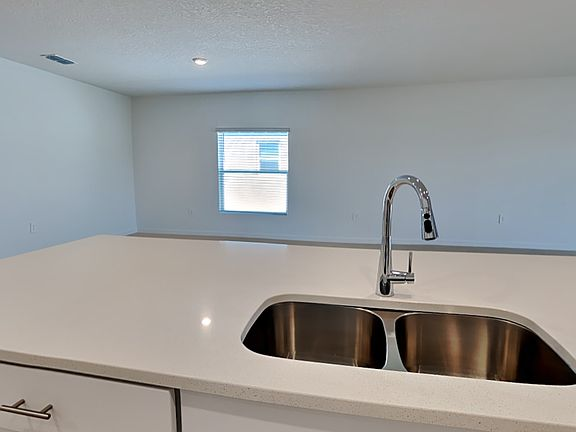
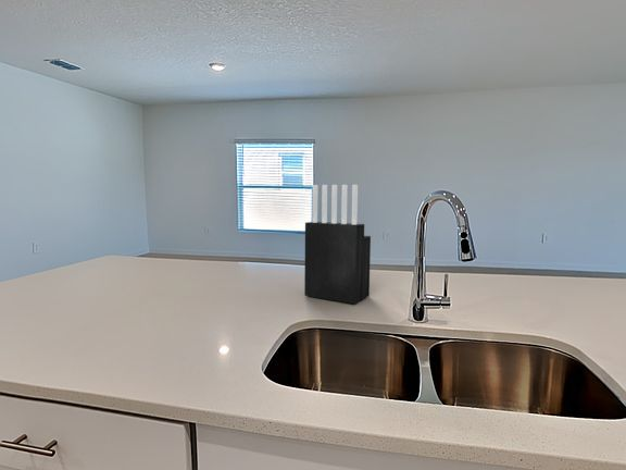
+ knife block [303,184,372,305]
